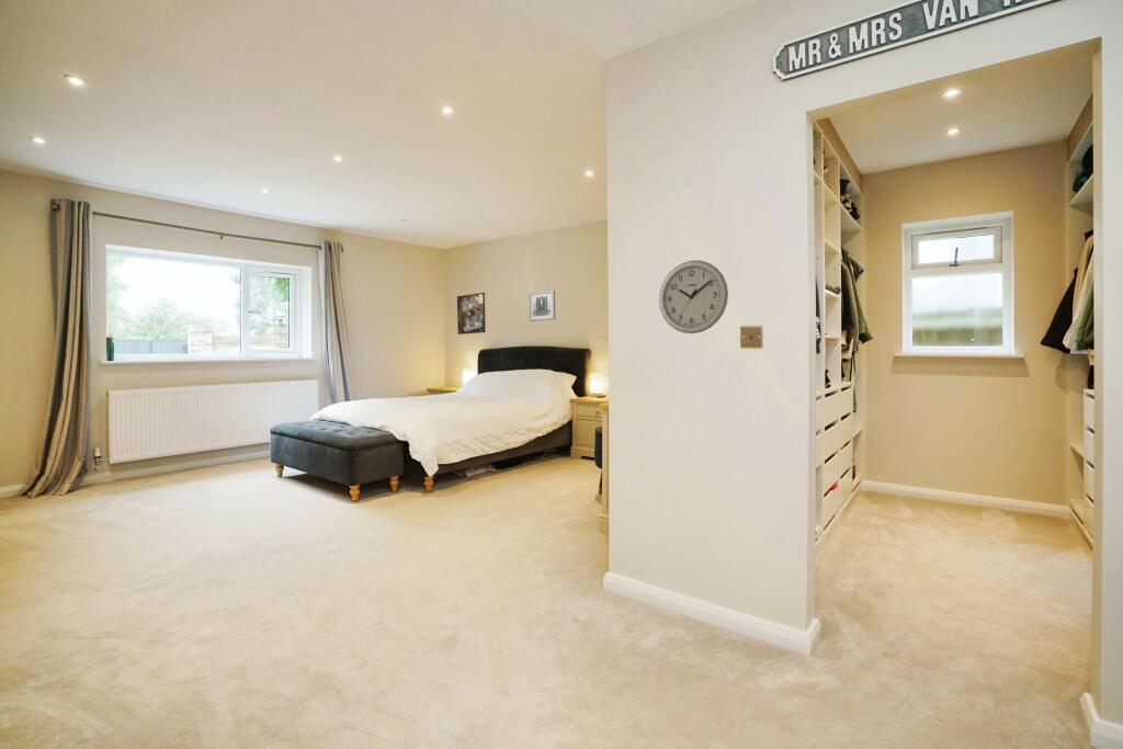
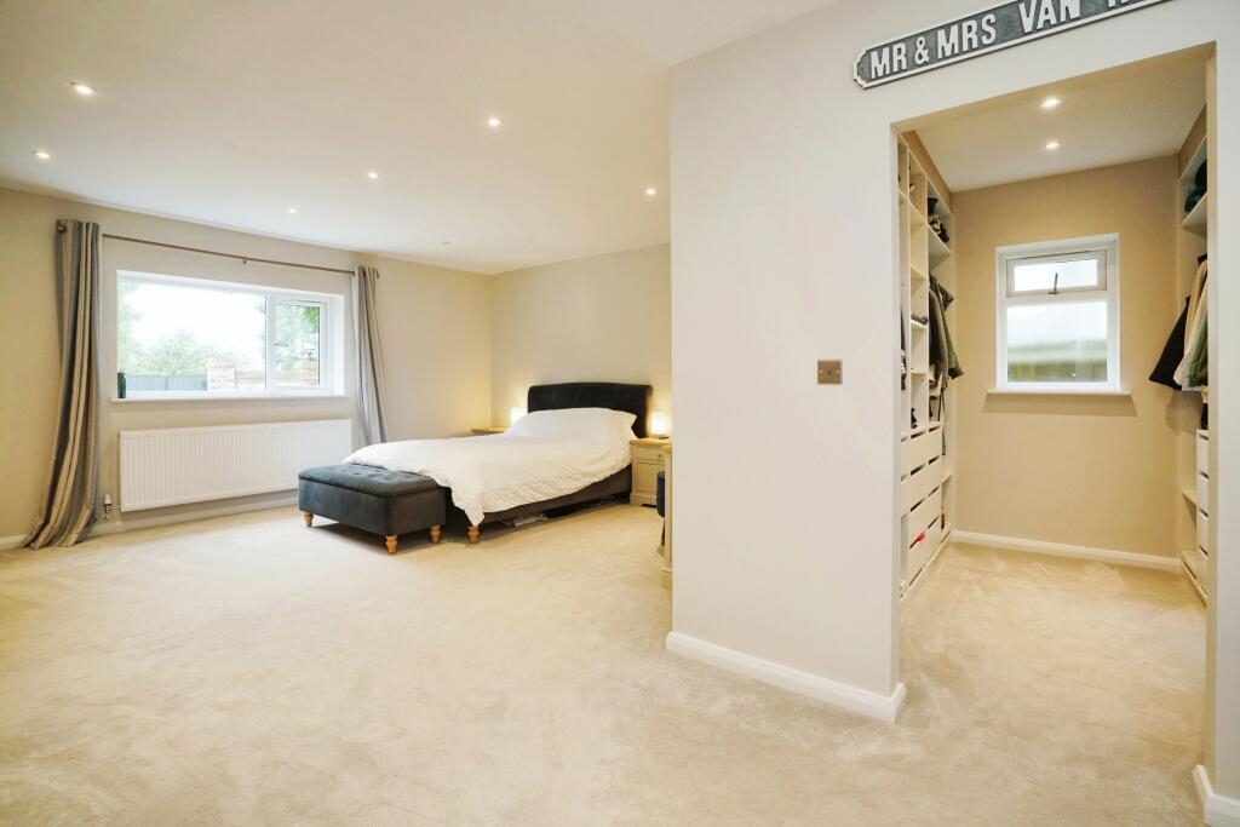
- wall clock [658,260,729,334]
- wall art [528,290,556,322]
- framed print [456,292,487,336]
